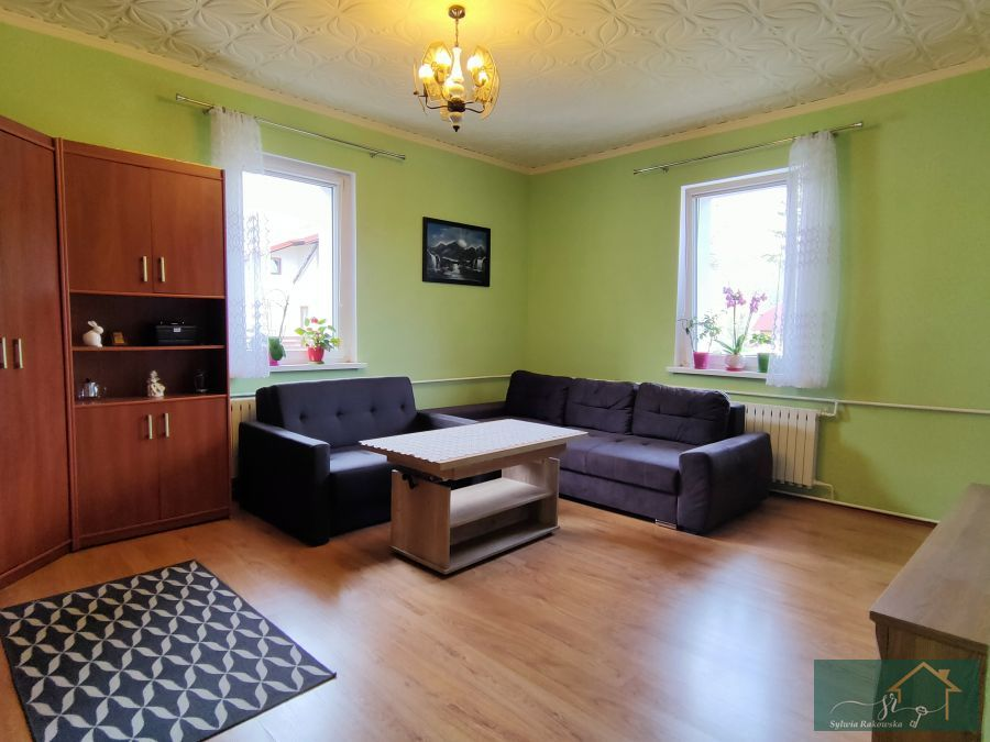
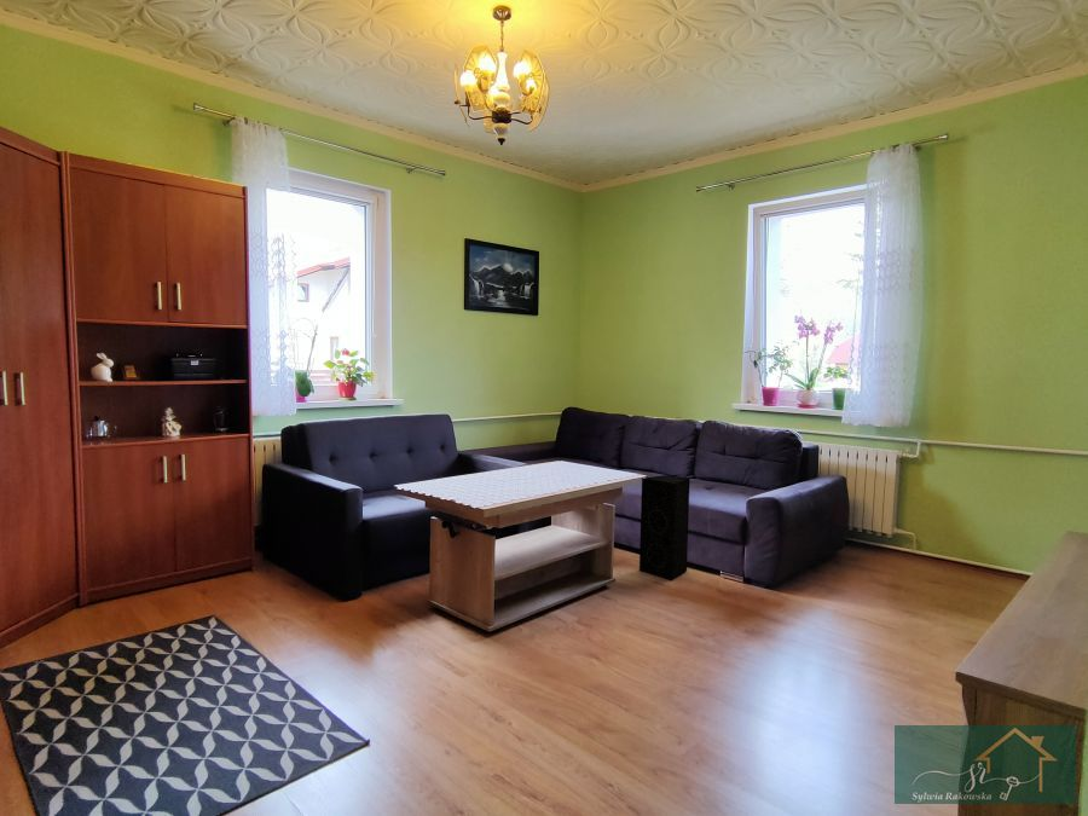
+ speaker [638,474,691,581]
